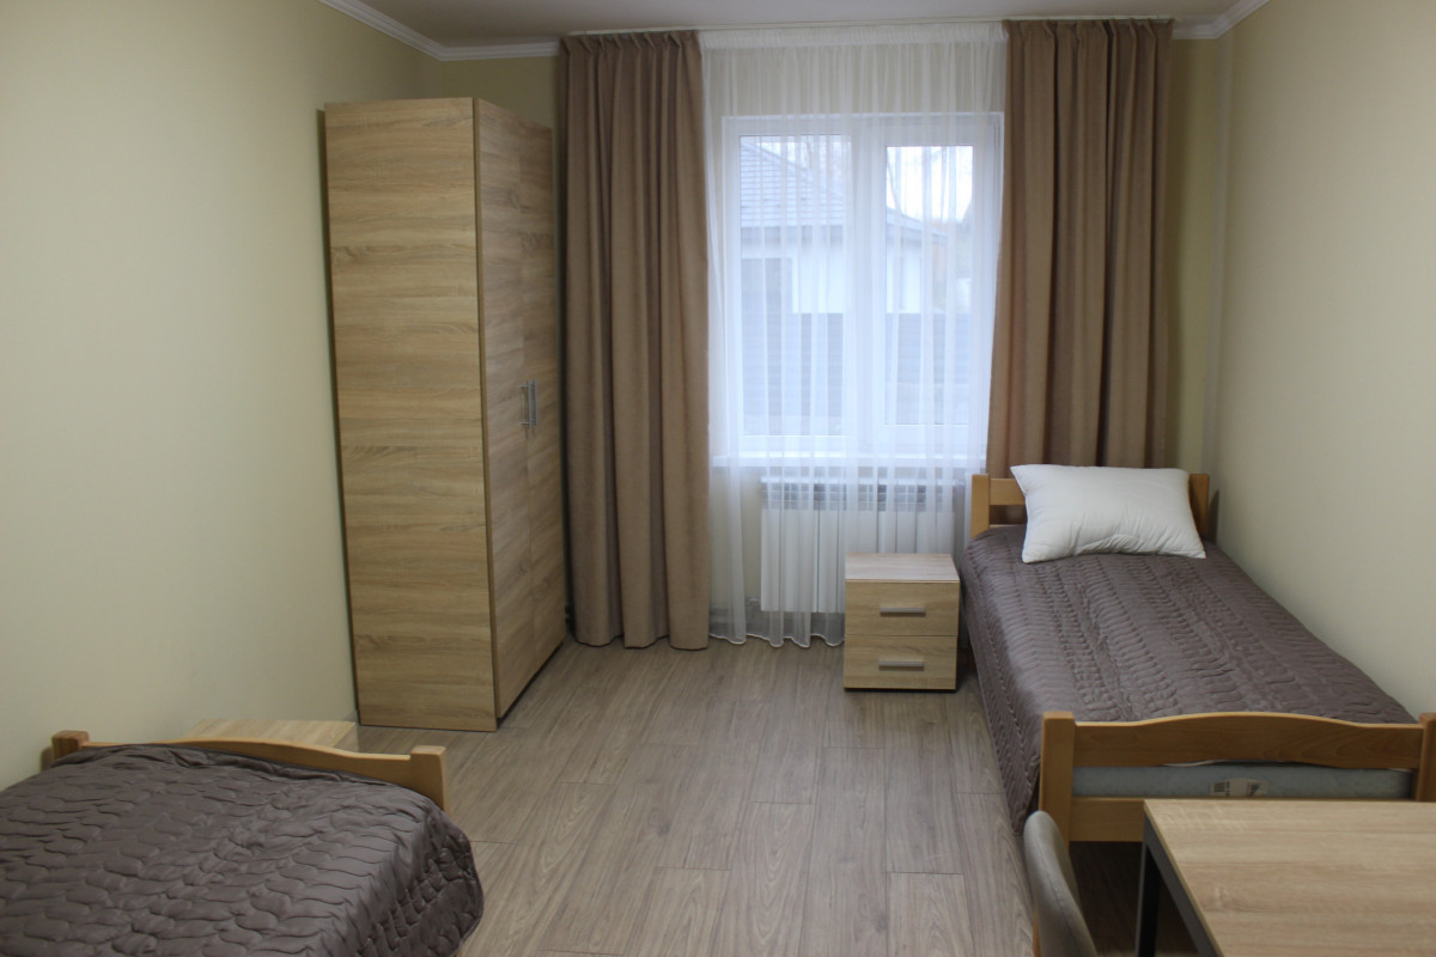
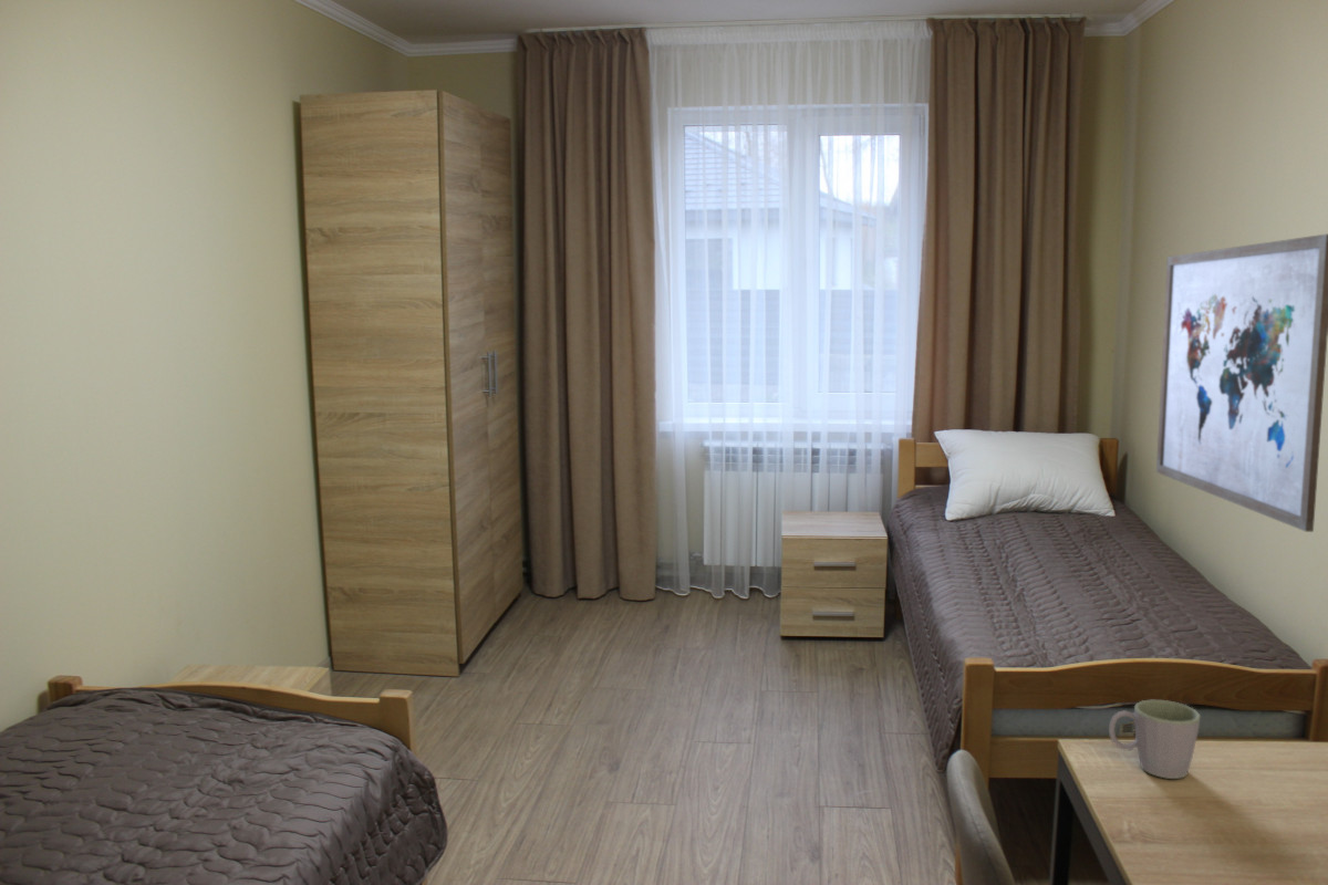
+ mug [1108,699,1202,780]
+ wall art [1155,232,1328,533]
